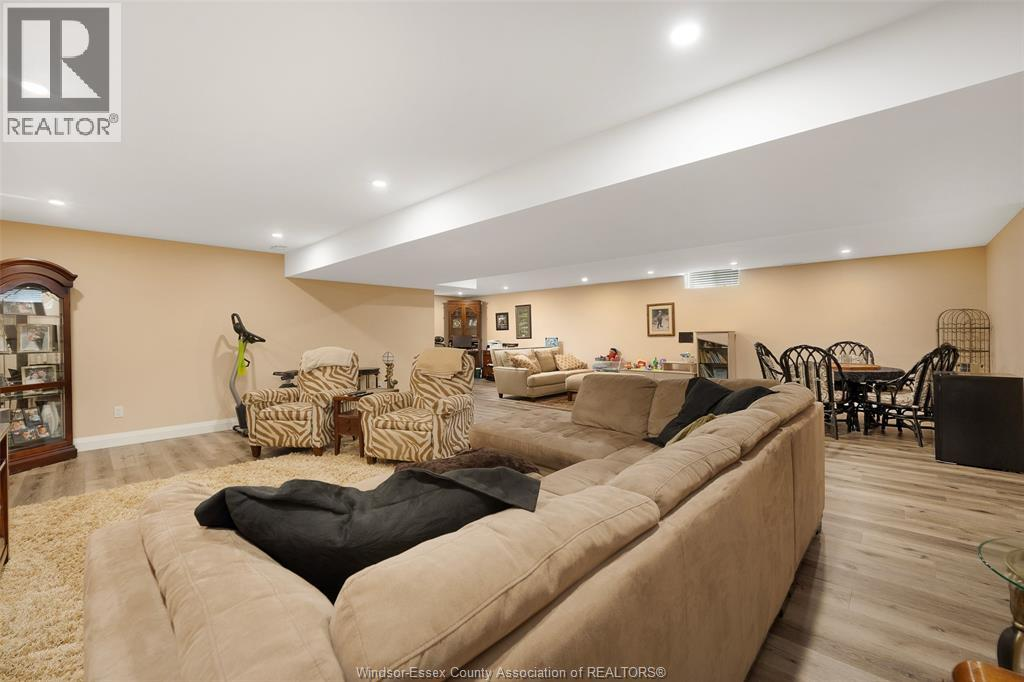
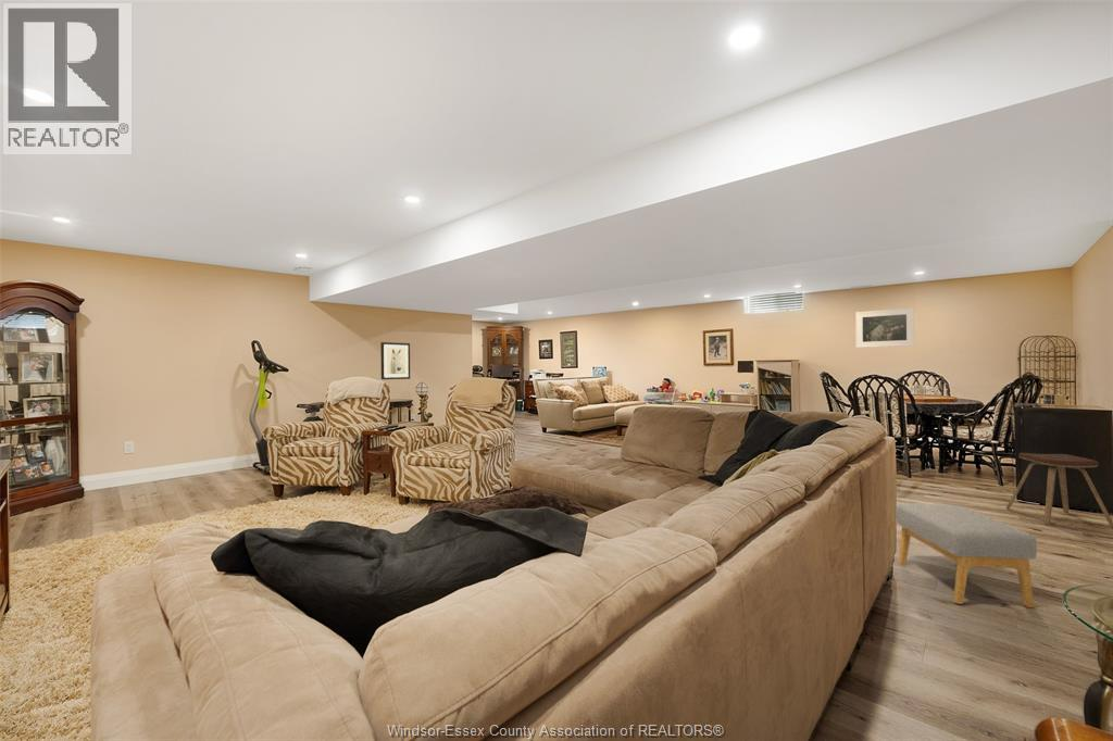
+ music stool [1005,452,1113,530]
+ footstool [895,503,1038,608]
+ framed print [854,306,915,349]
+ wall art [379,341,411,380]
